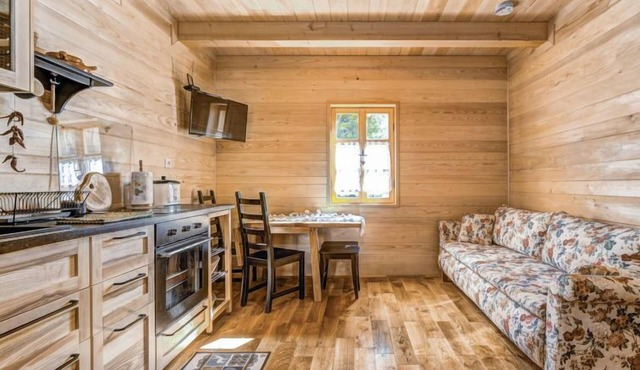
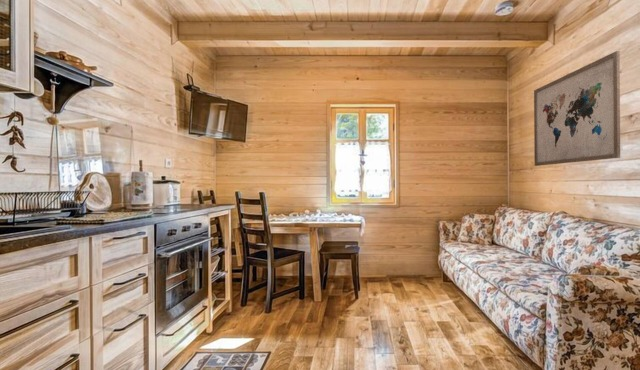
+ wall art [533,50,621,167]
